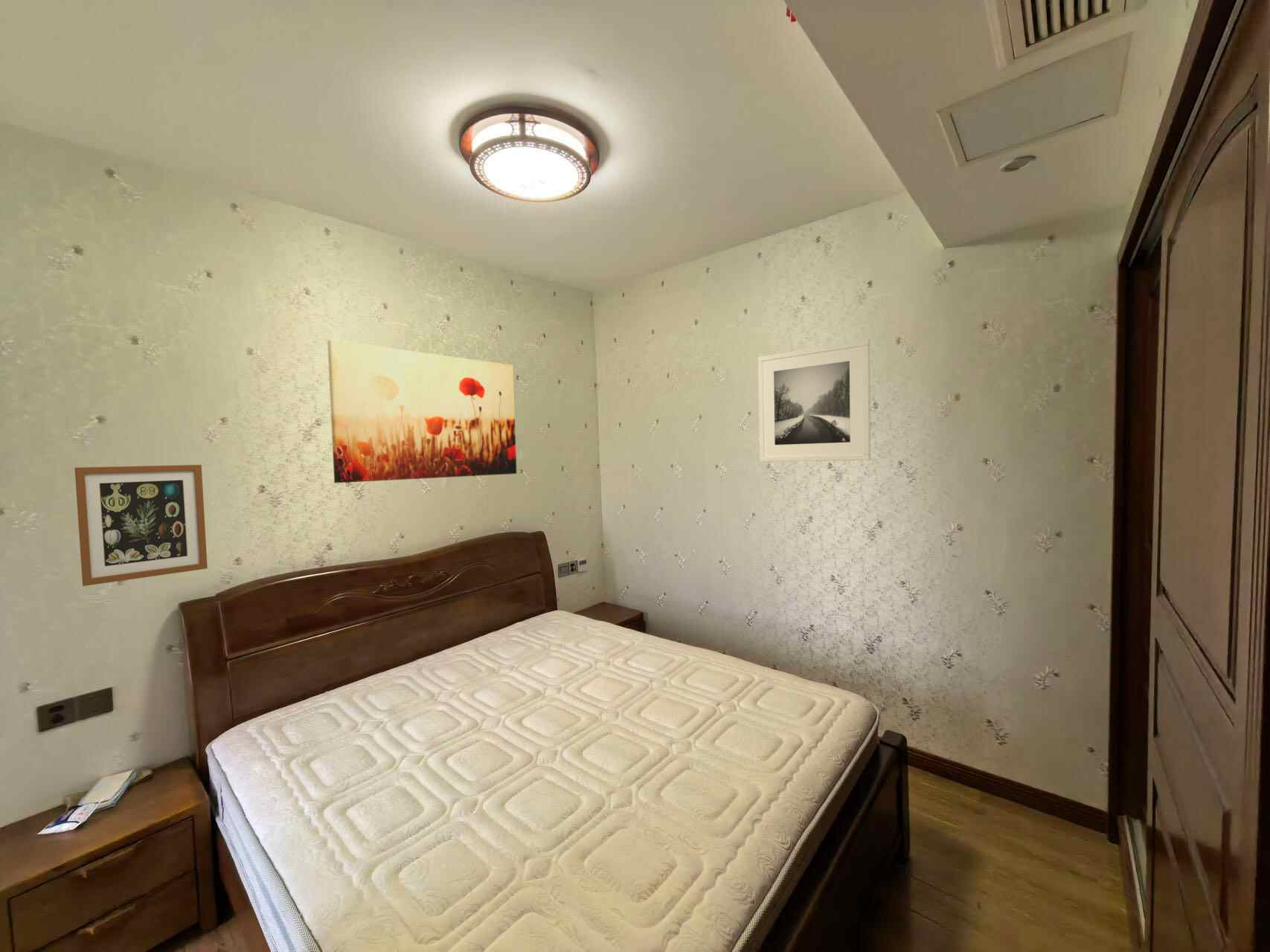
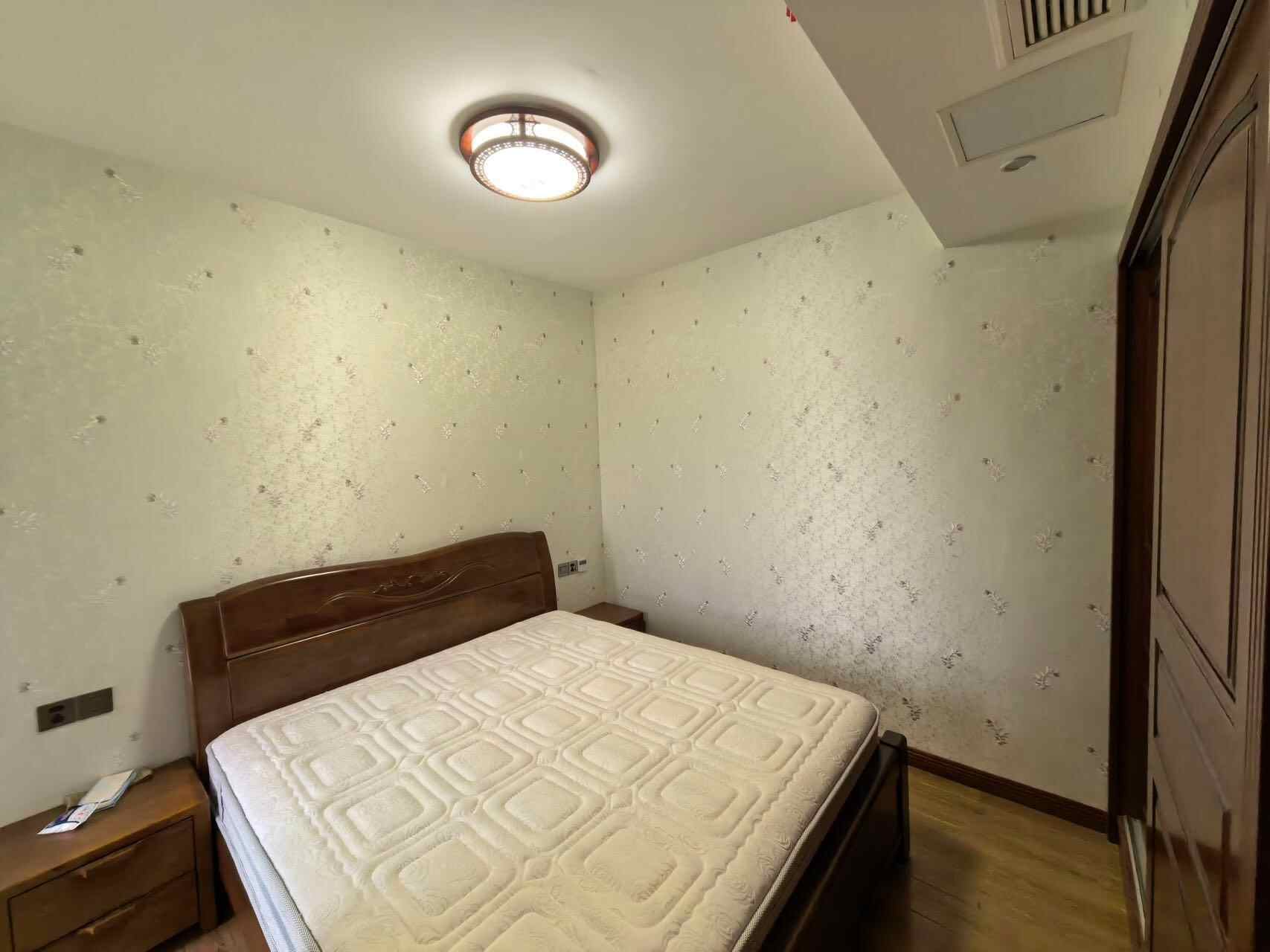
- wall art [327,339,518,483]
- wall art [74,464,208,587]
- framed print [757,339,871,463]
